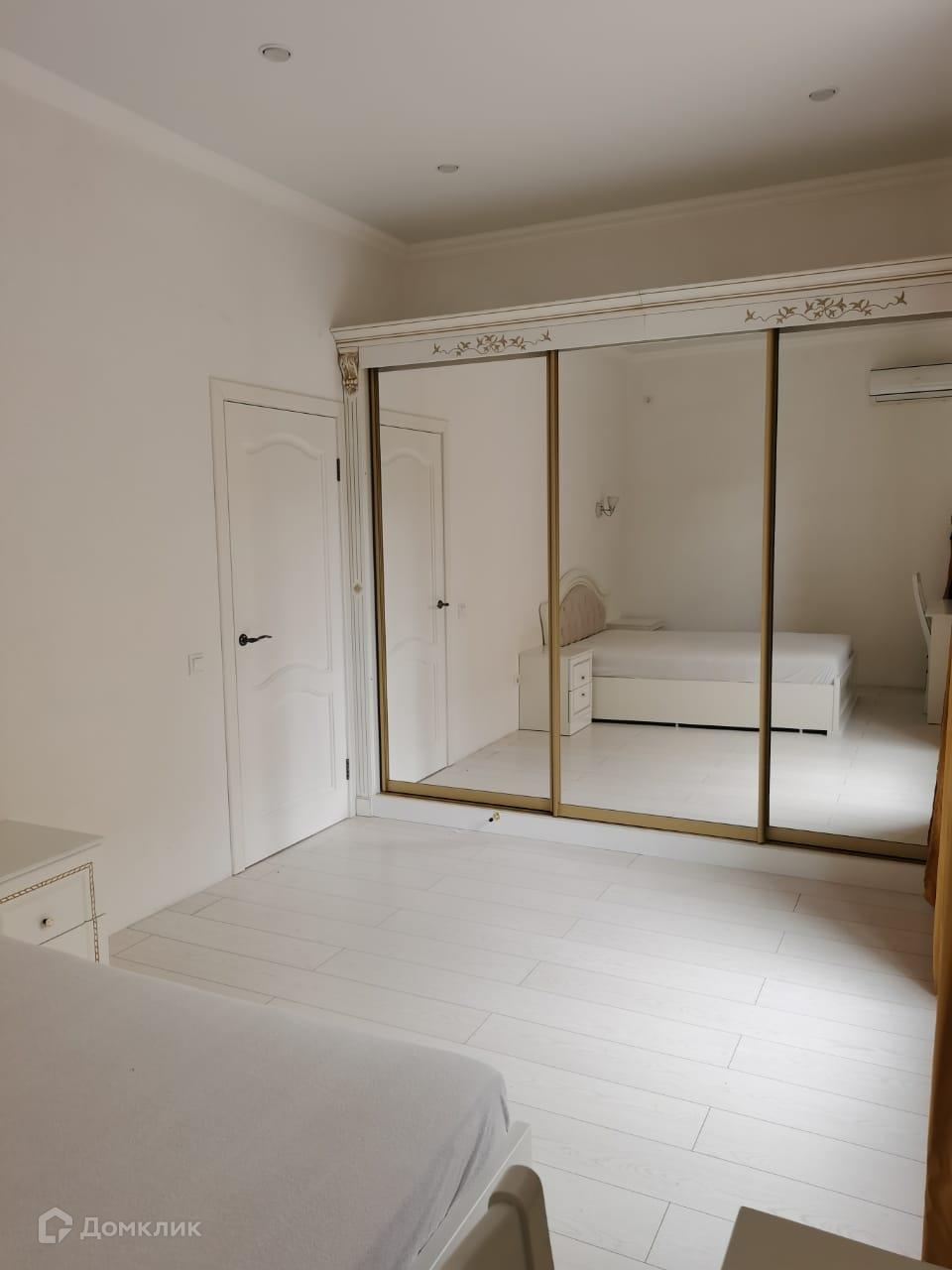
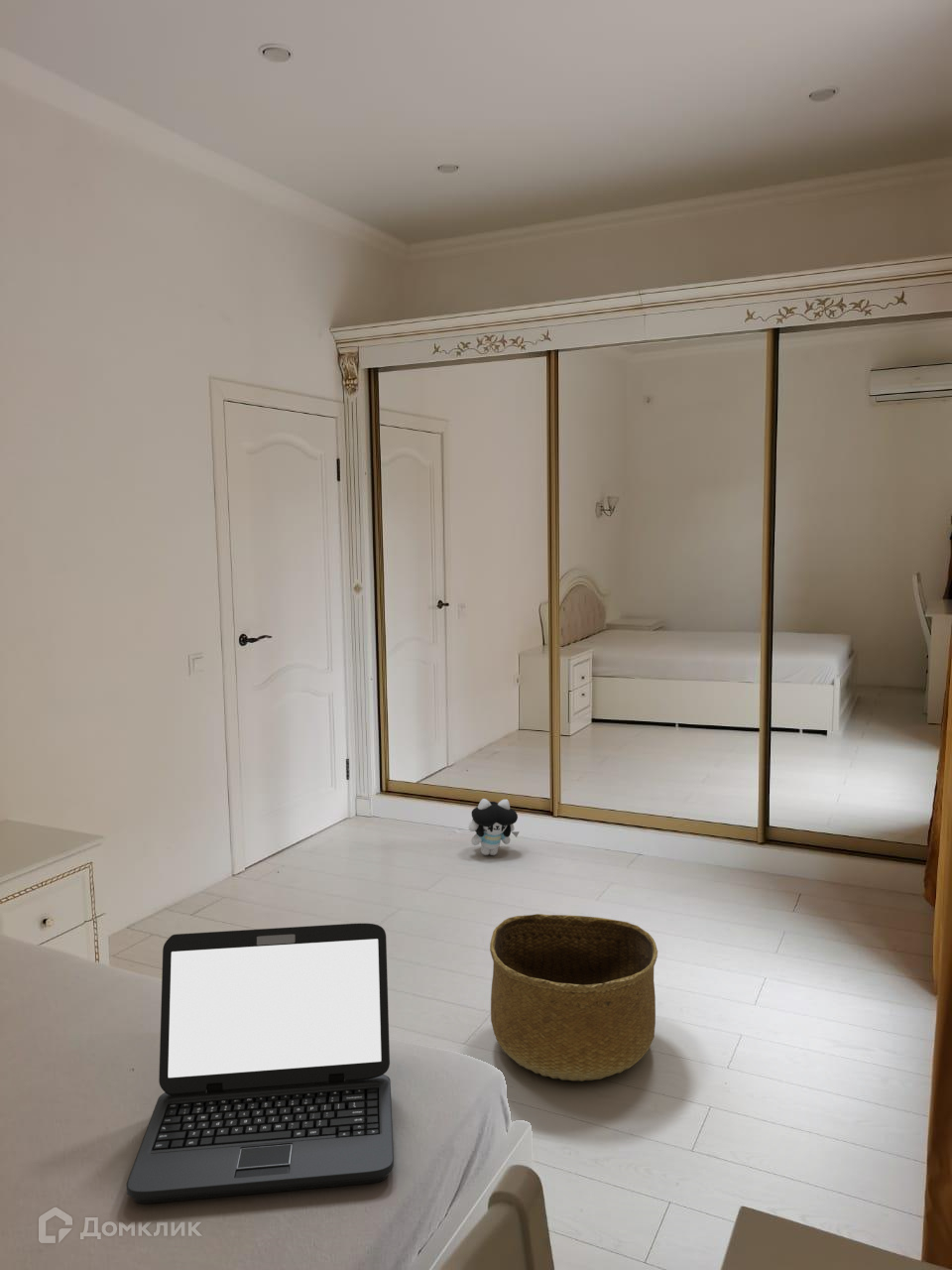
+ basket [489,913,658,1082]
+ plush toy [468,798,521,856]
+ laptop [125,923,395,1205]
